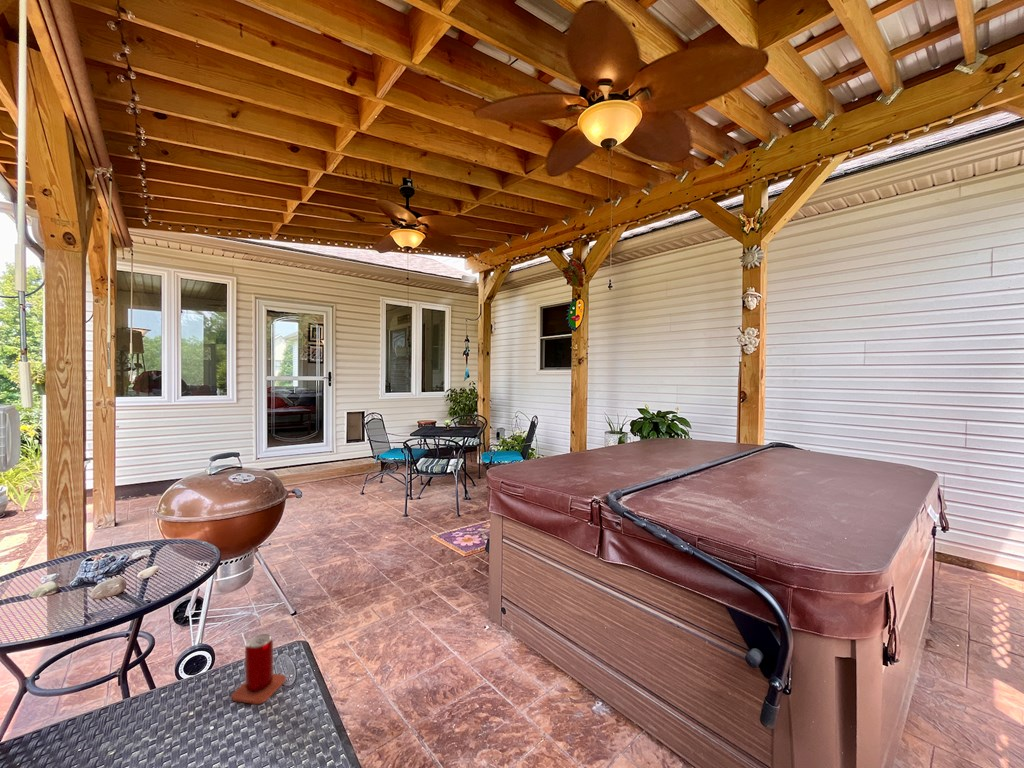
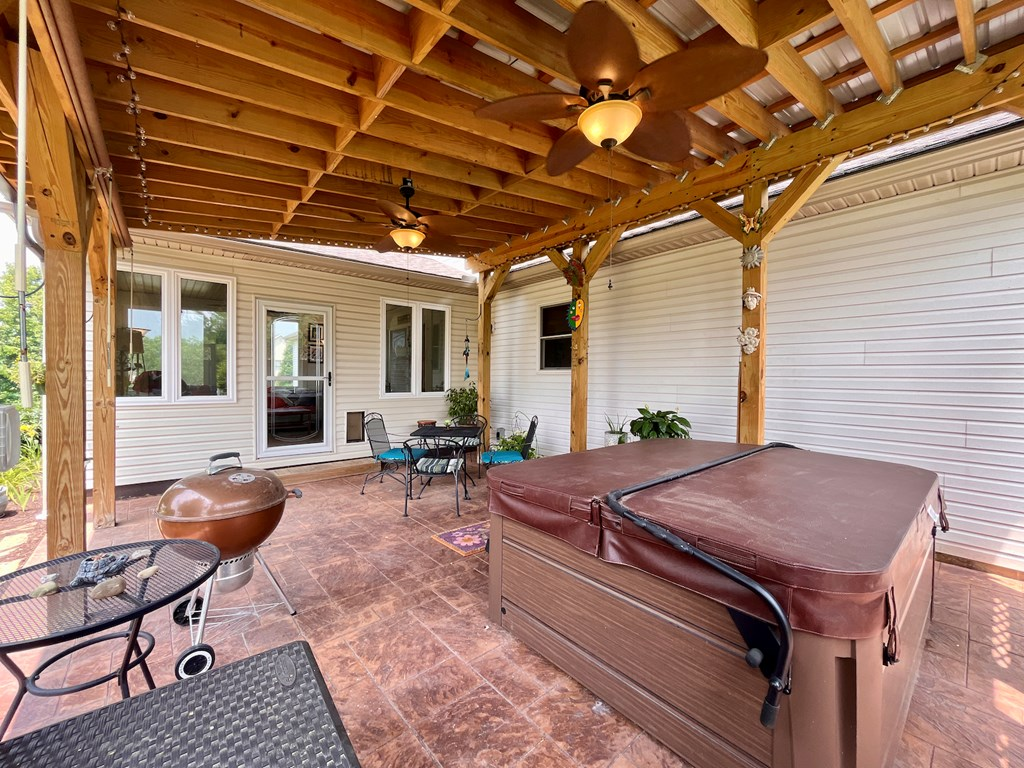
- beer can [231,633,287,705]
